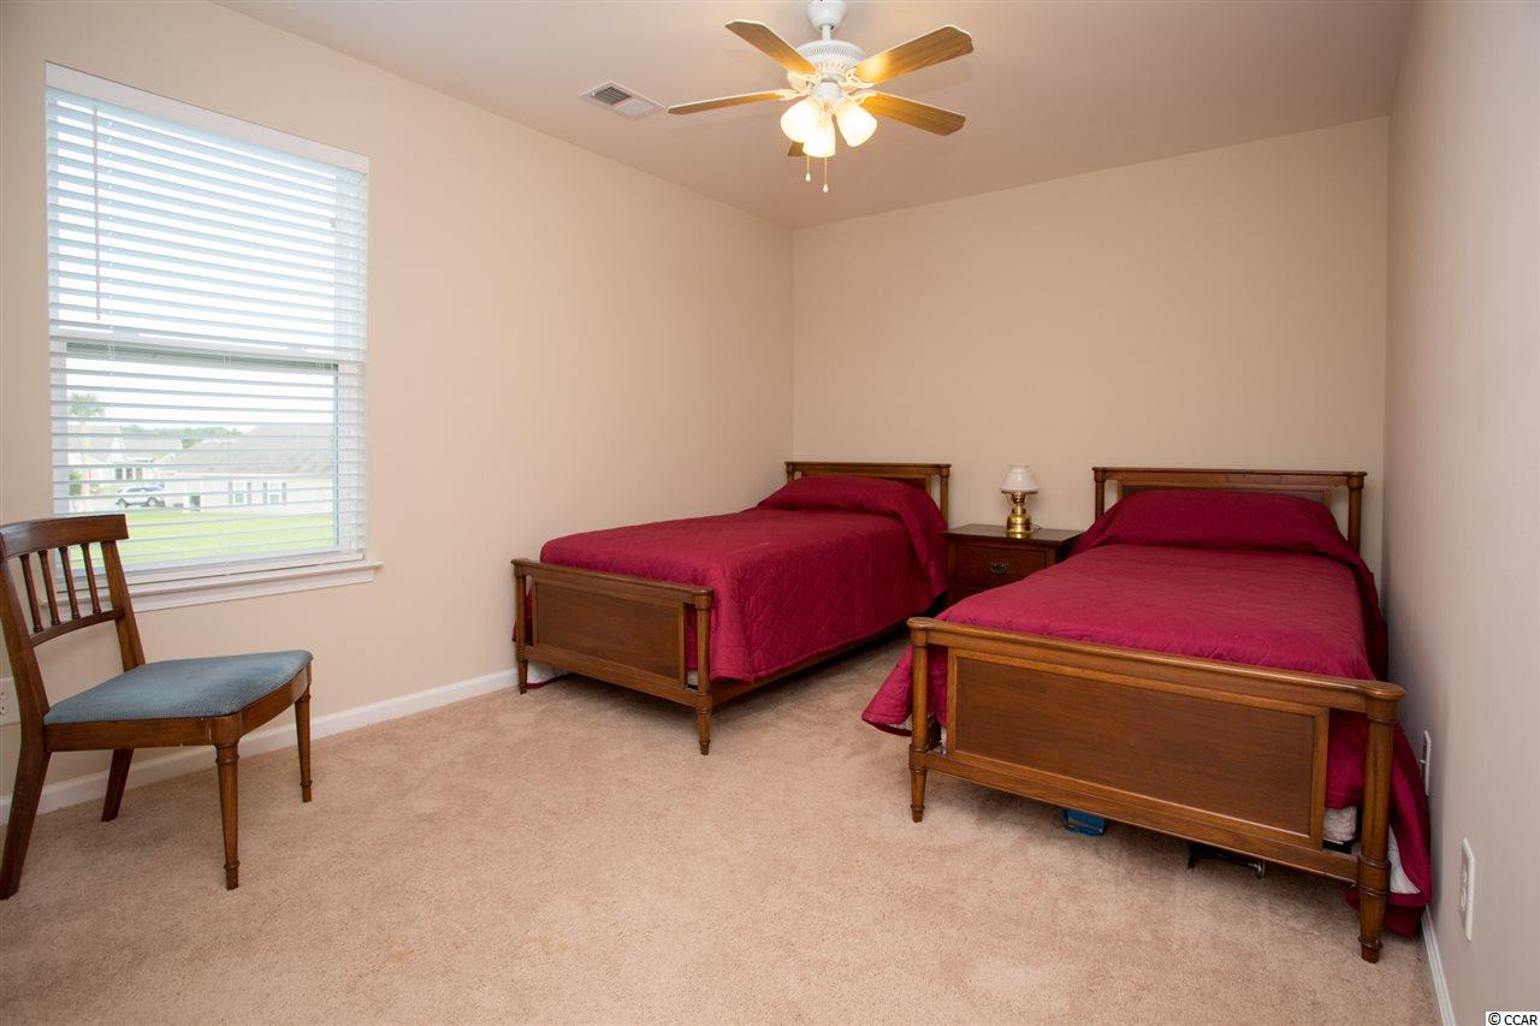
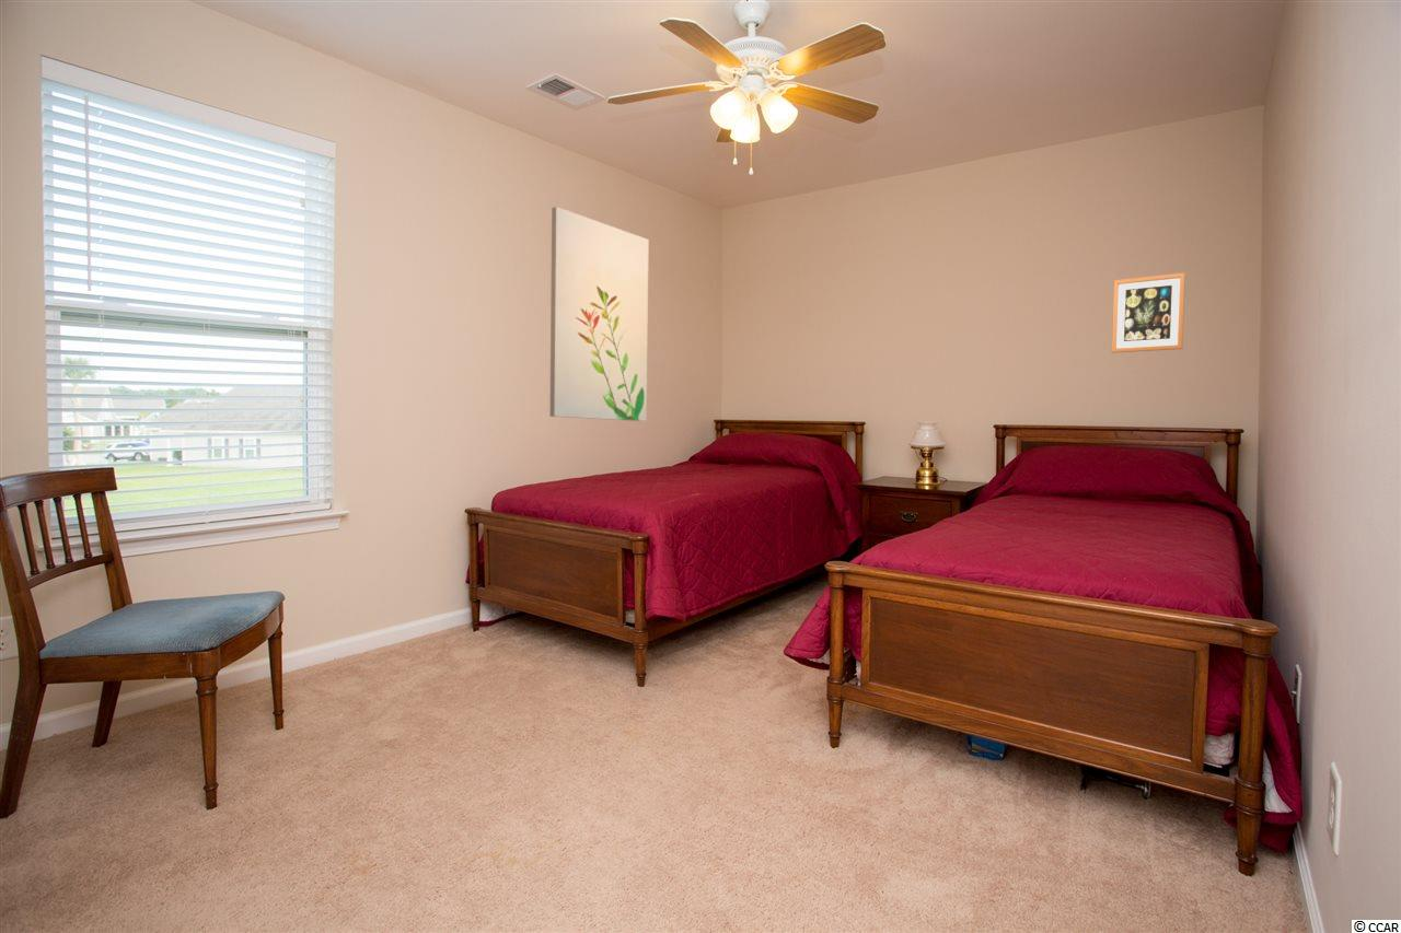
+ wall art [1111,271,1186,353]
+ wall art [548,206,650,422]
